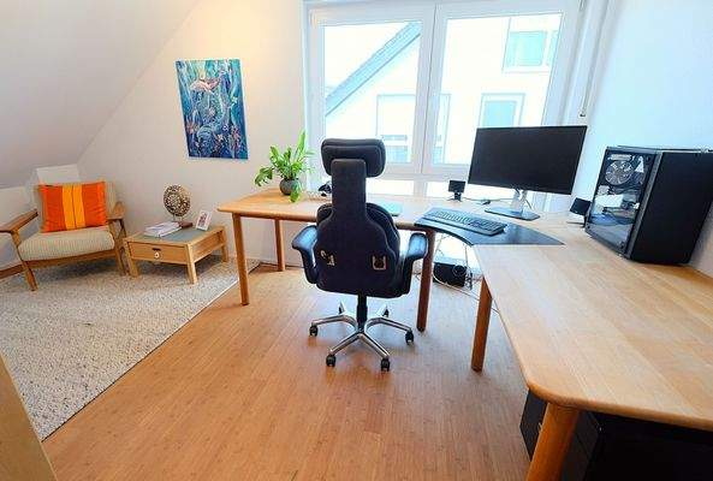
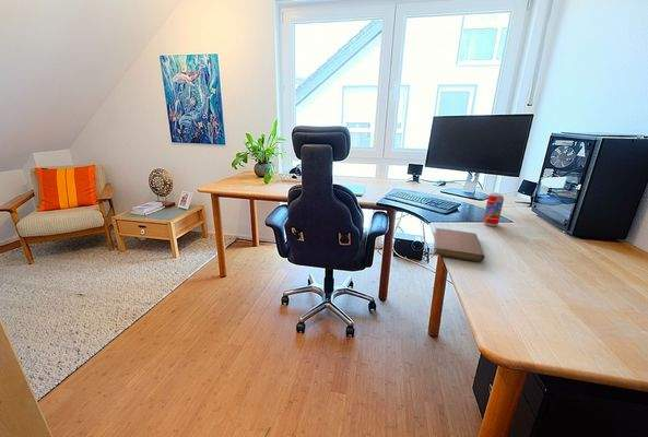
+ notebook [433,227,485,262]
+ beverage can [482,192,505,227]
